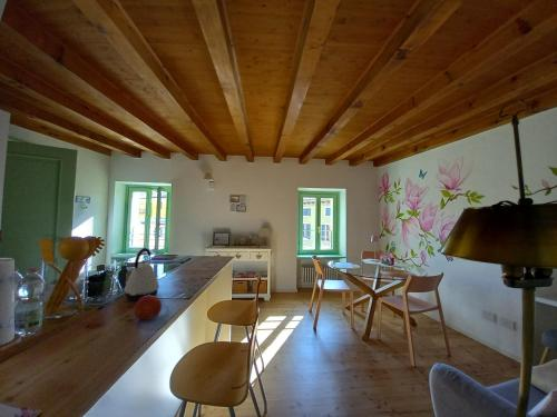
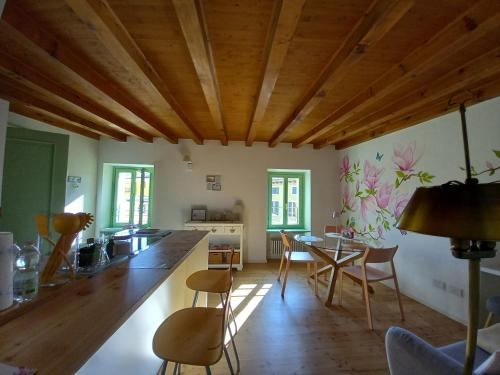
- kettle [123,247,160,301]
- fruit [133,295,163,321]
